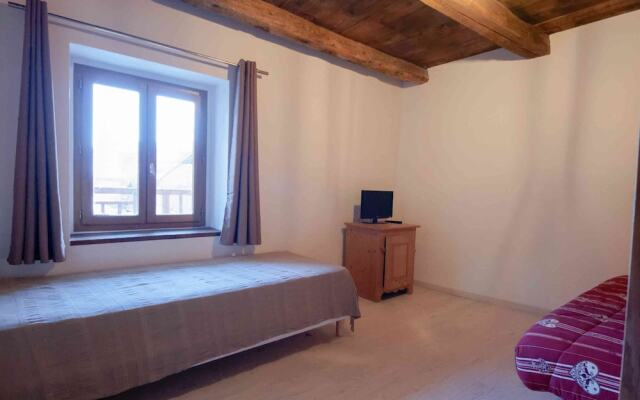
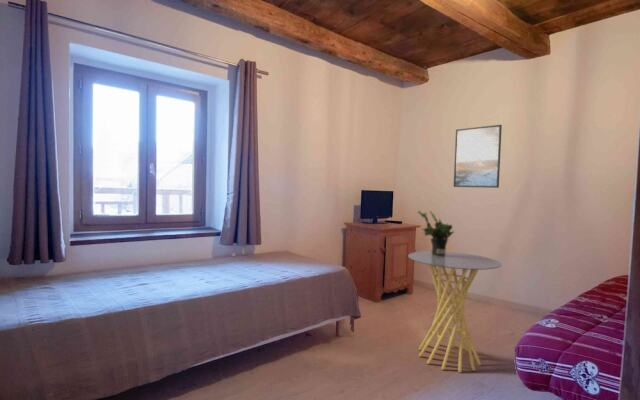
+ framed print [452,124,503,189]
+ side table [407,250,502,373]
+ potted plant [417,210,455,256]
